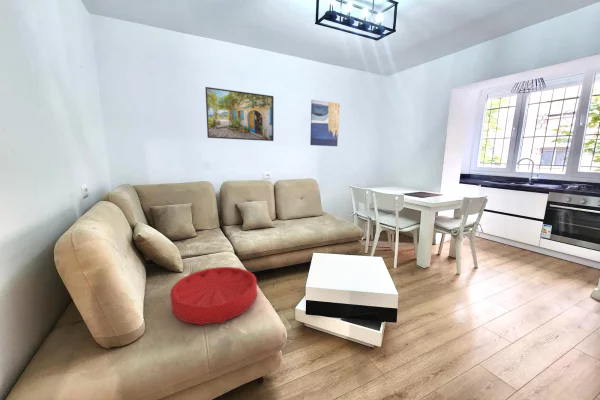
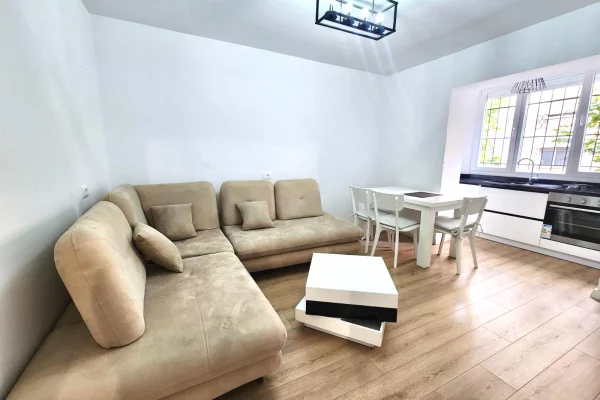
- wall art [309,99,341,147]
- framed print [204,86,275,142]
- cushion [169,266,258,327]
